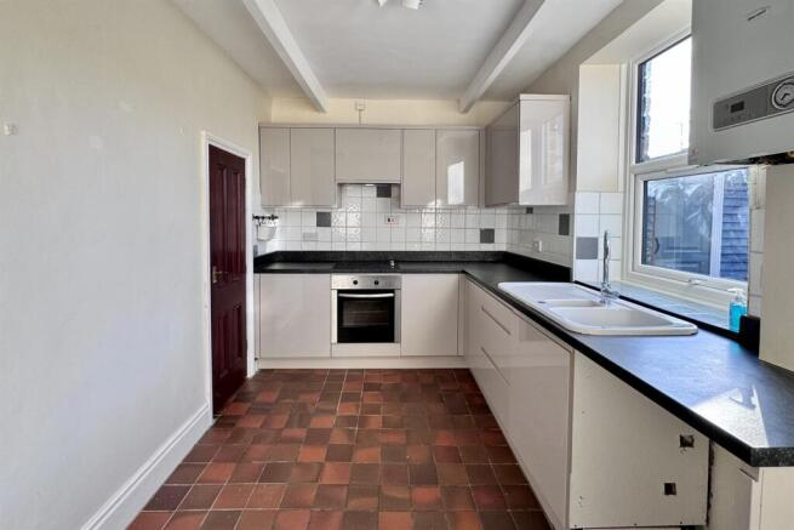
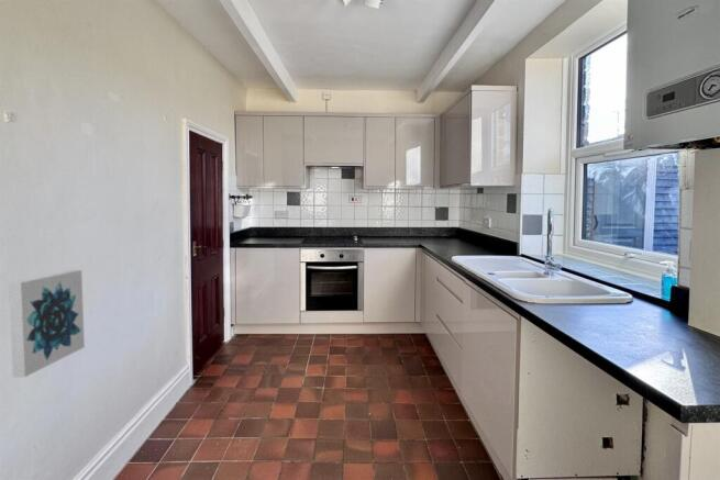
+ wall art [8,269,86,378]
